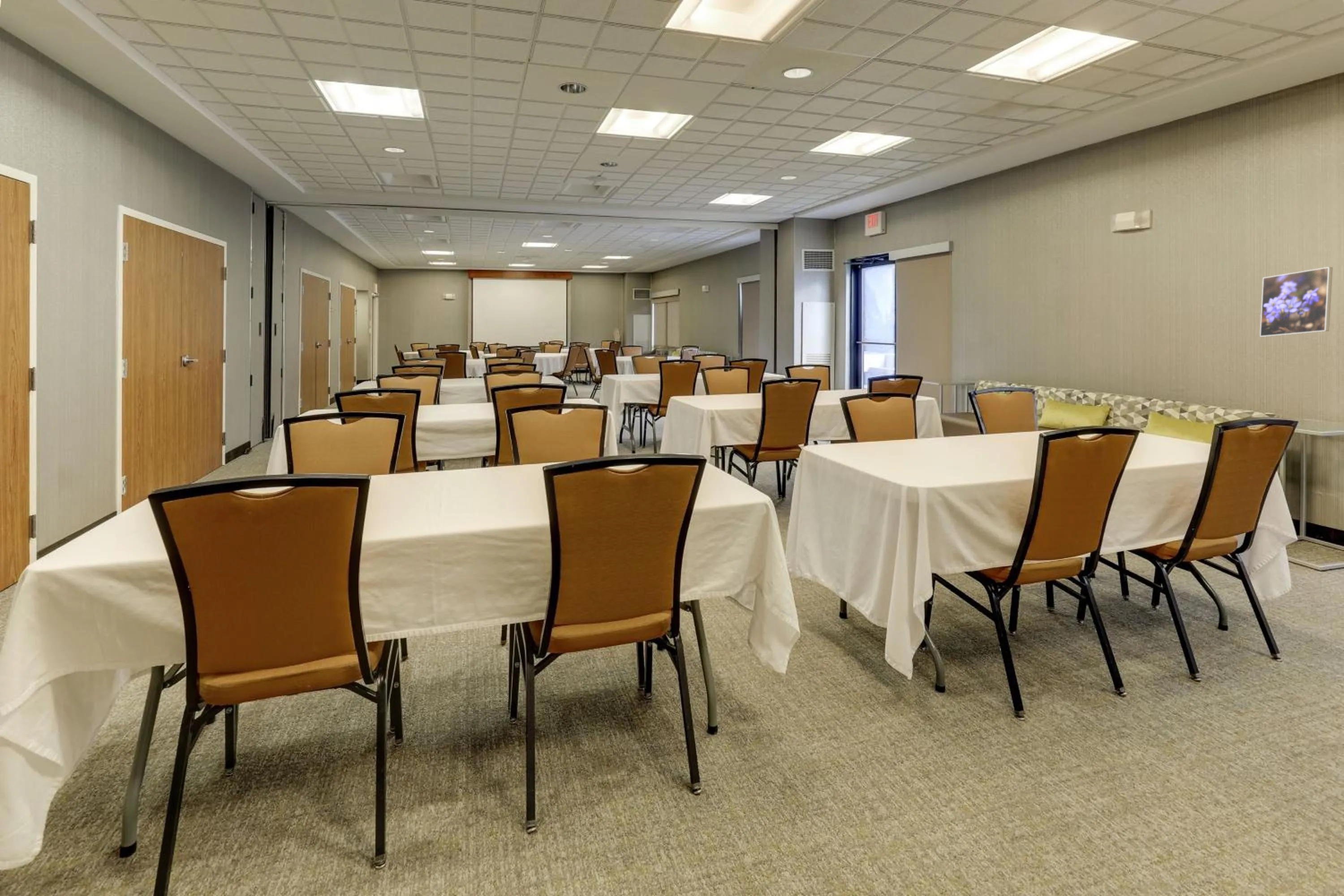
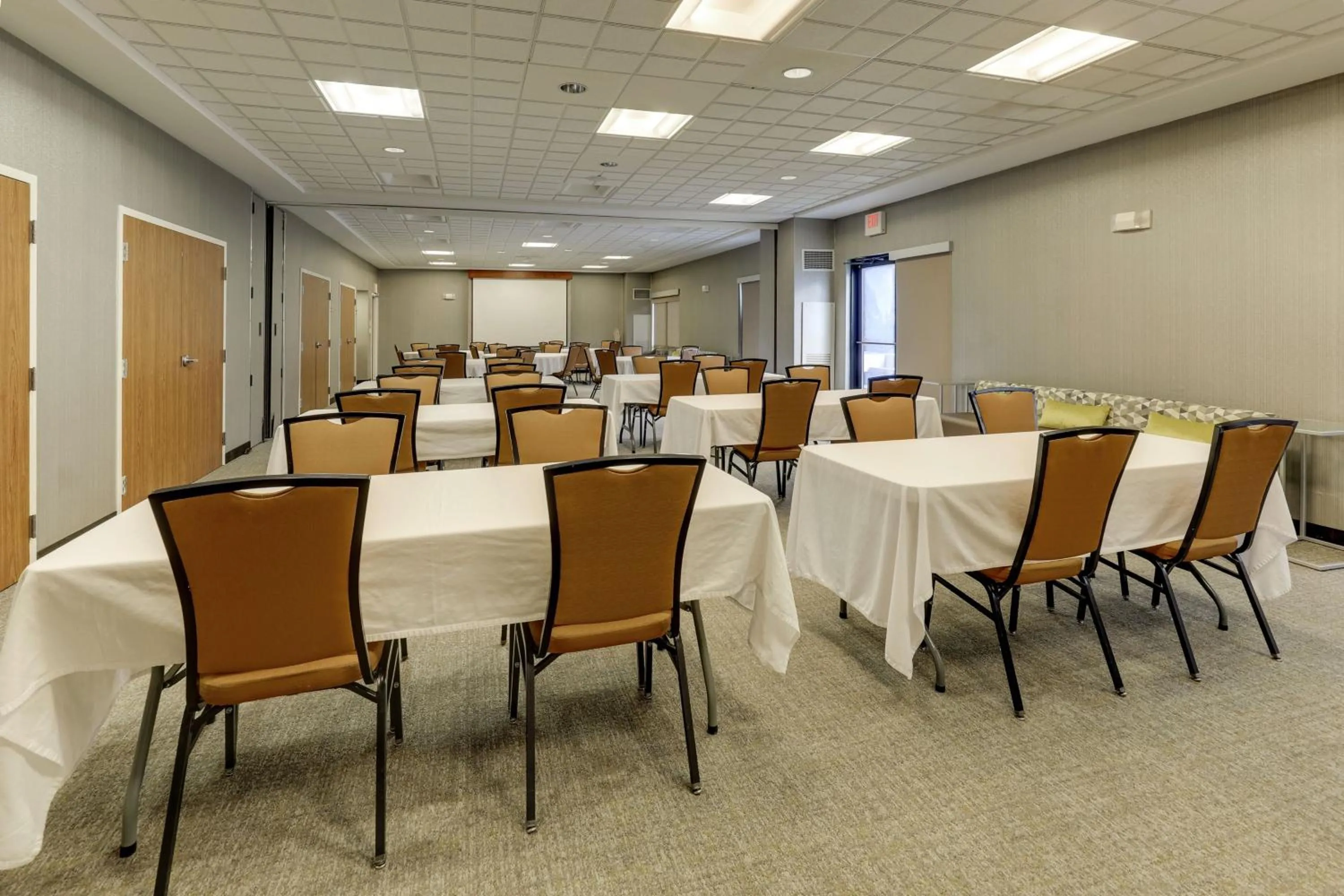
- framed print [1259,267,1333,337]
